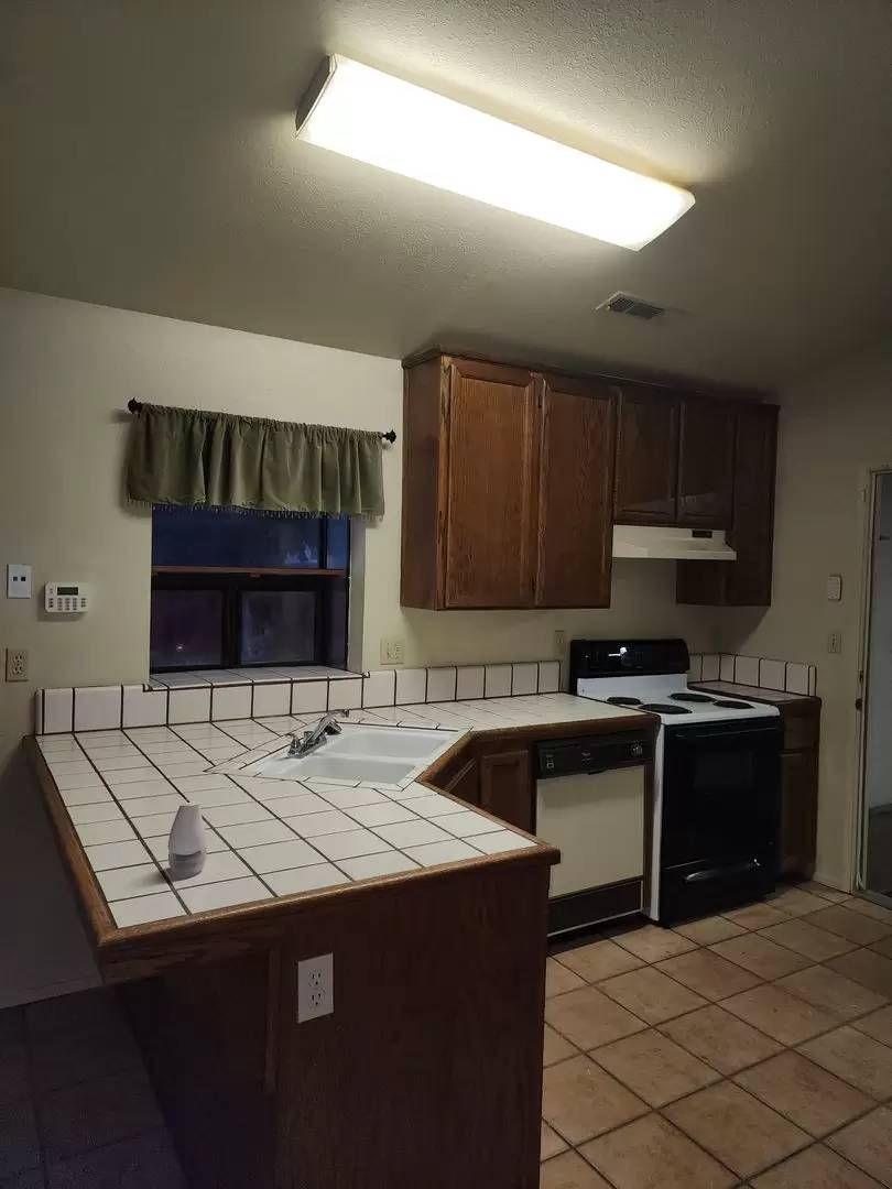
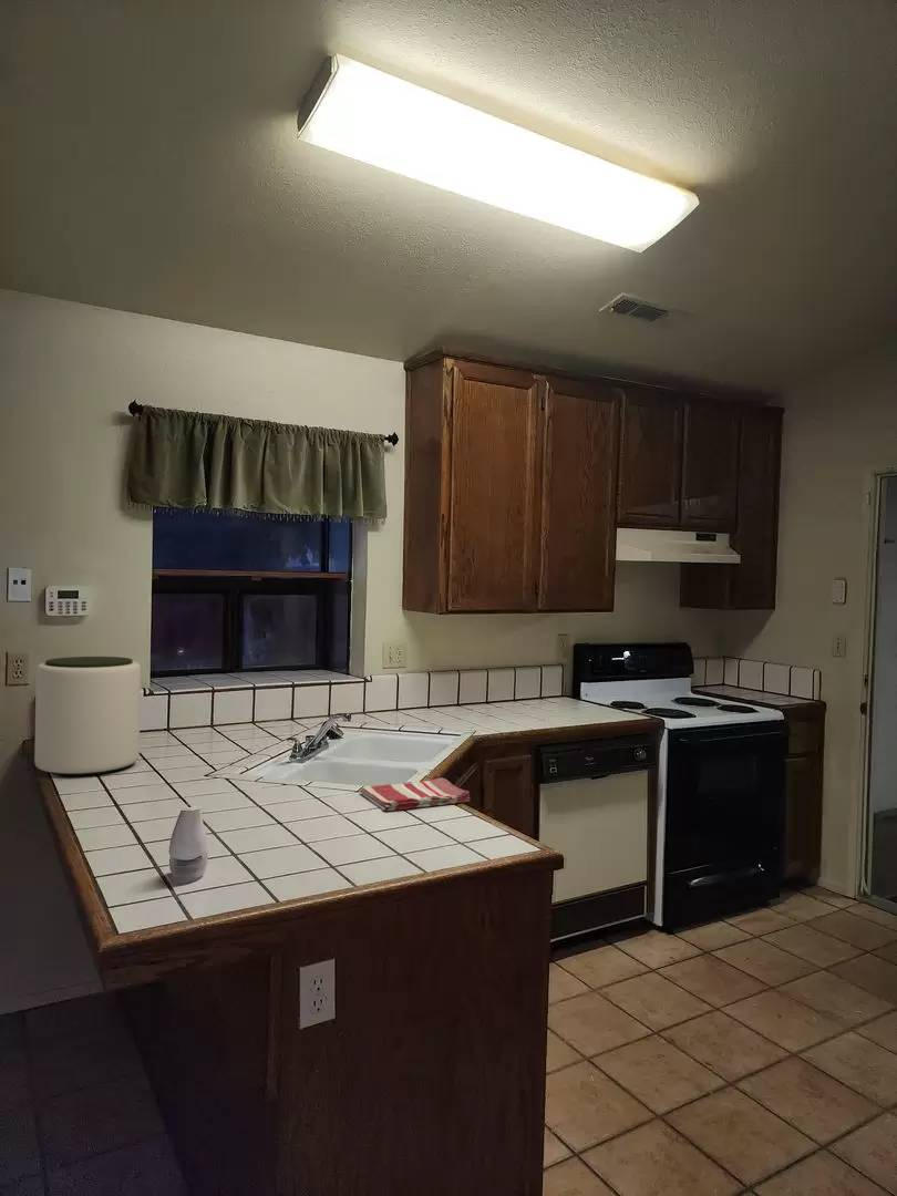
+ plant pot [33,656,142,776]
+ dish towel [359,776,471,812]
